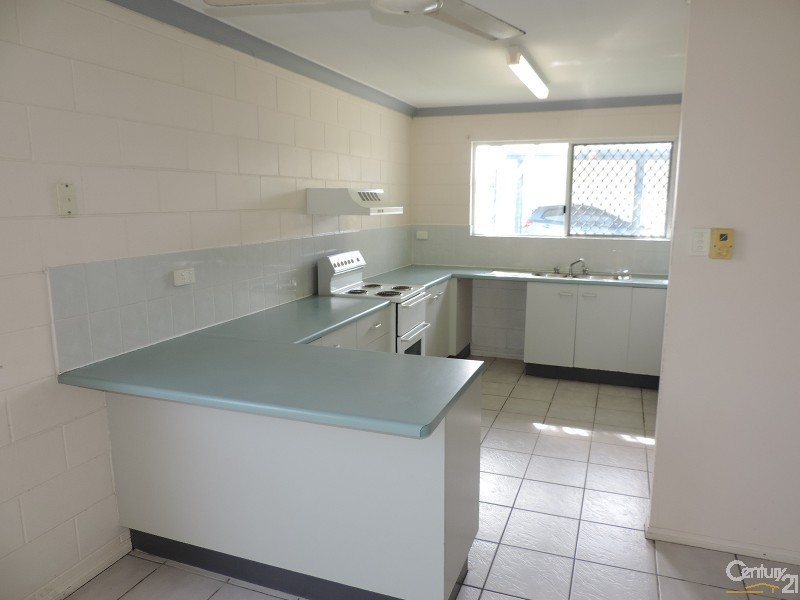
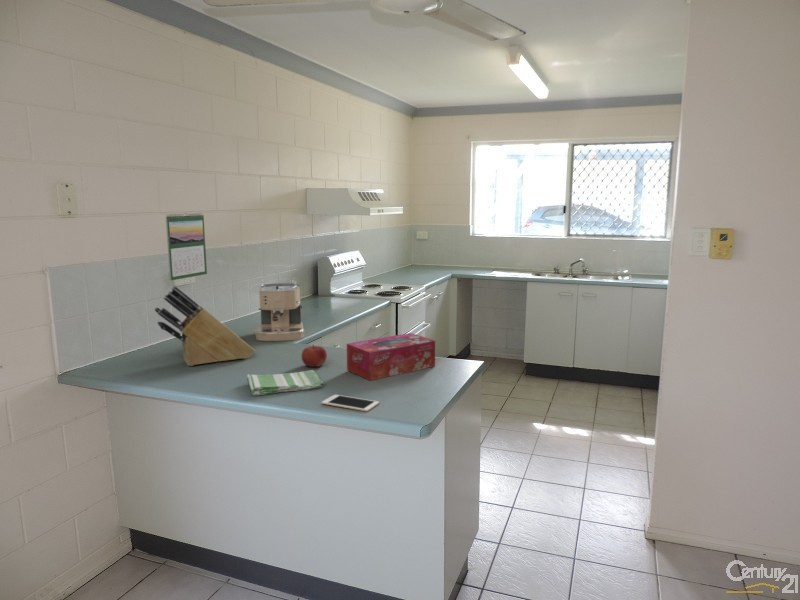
+ cell phone [321,394,380,412]
+ coffee maker [254,282,305,342]
+ tissue box [346,332,436,381]
+ dish towel [246,369,324,397]
+ calendar [165,212,208,281]
+ fruit [301,344,328,368]
+ knife block [154,285,256,367]
